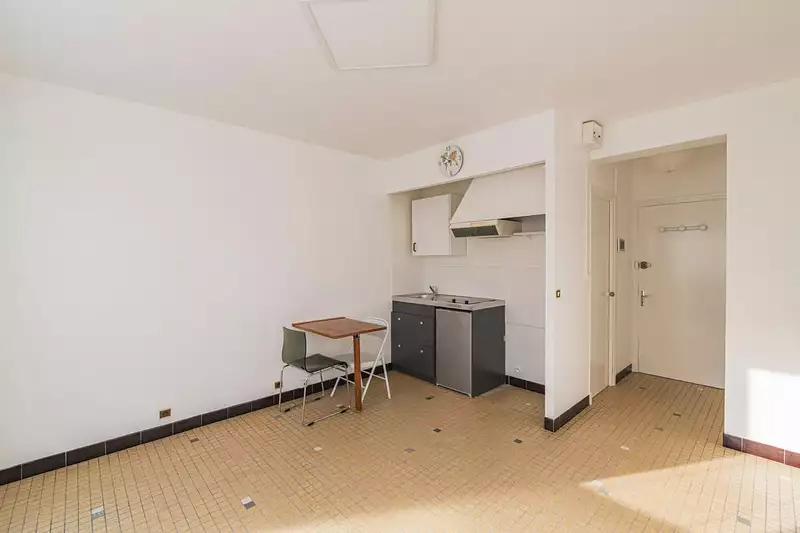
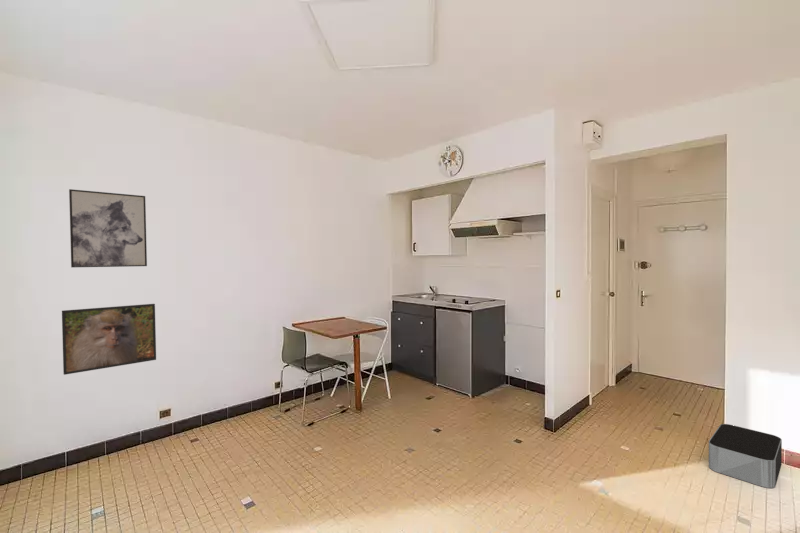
+ storage bin [708,423,783,489]
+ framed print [61,303,157,376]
+ wall art [68,188,148,268]
